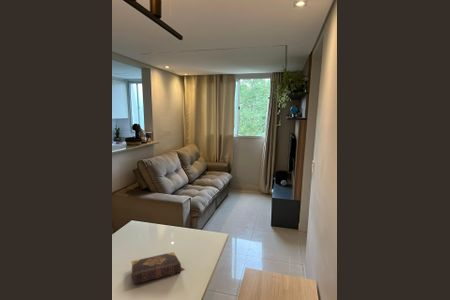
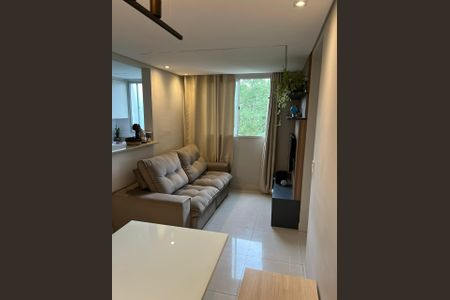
- book [130,251,186,285]
